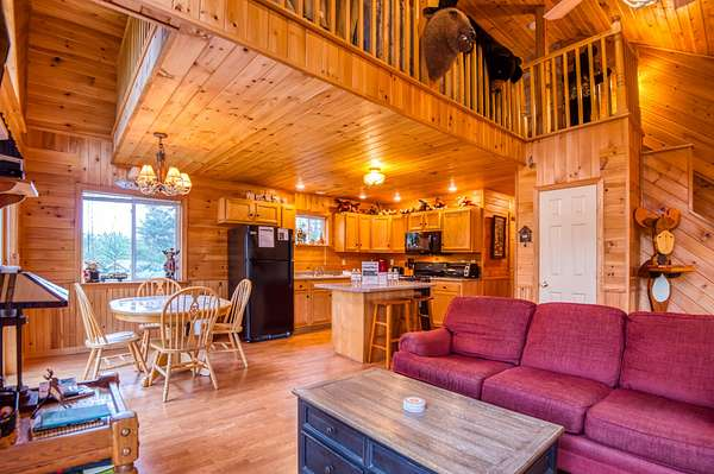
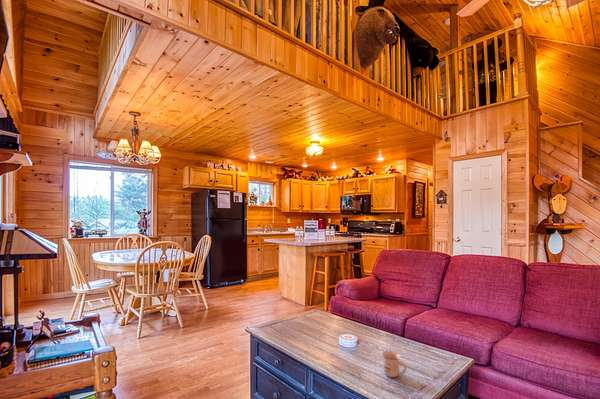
+ mug [381,350,407,378]
